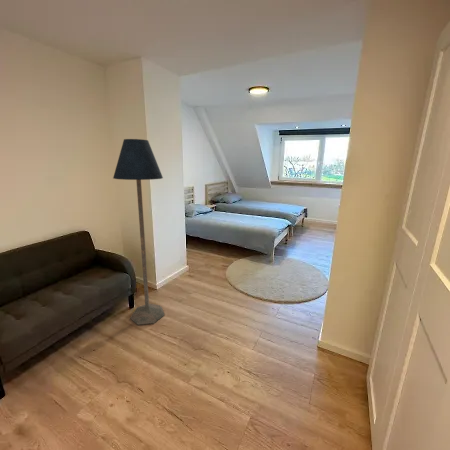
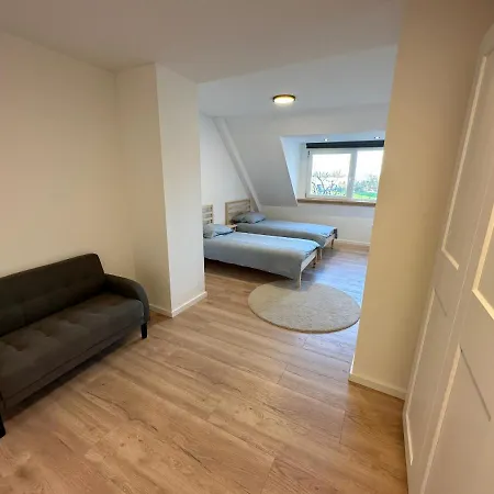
- floor lamp [112,138,165,326]
